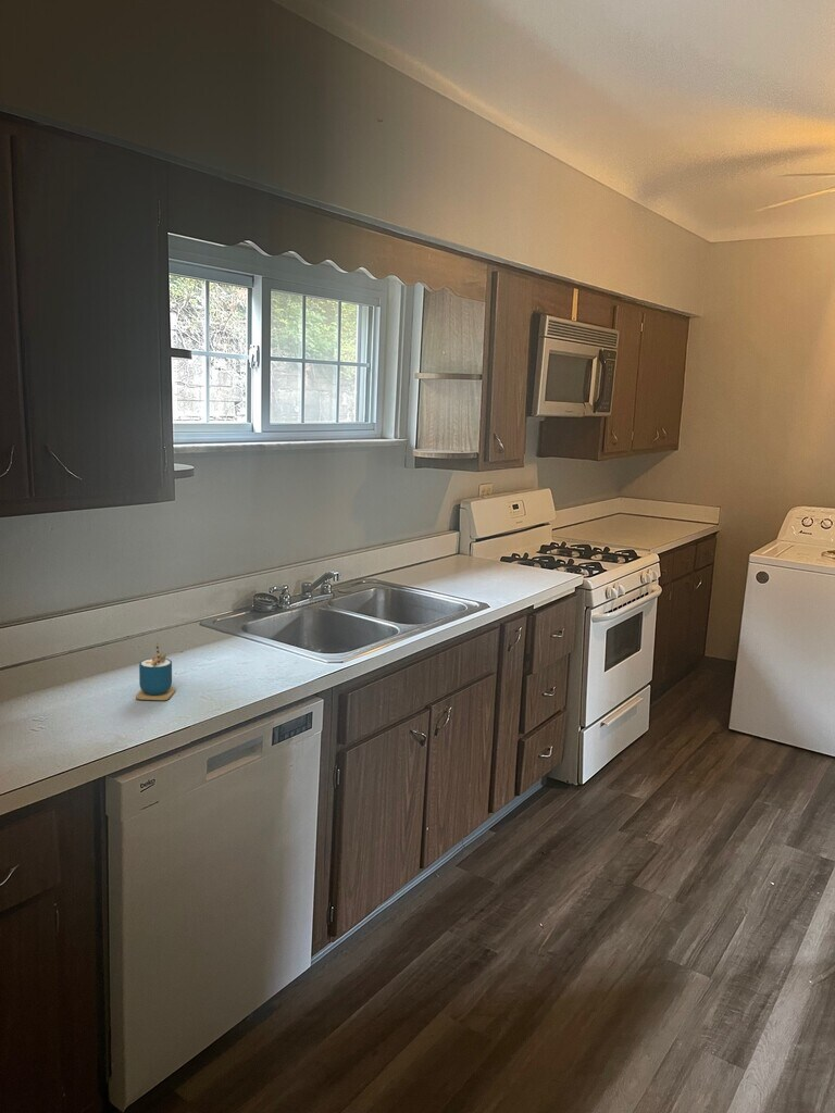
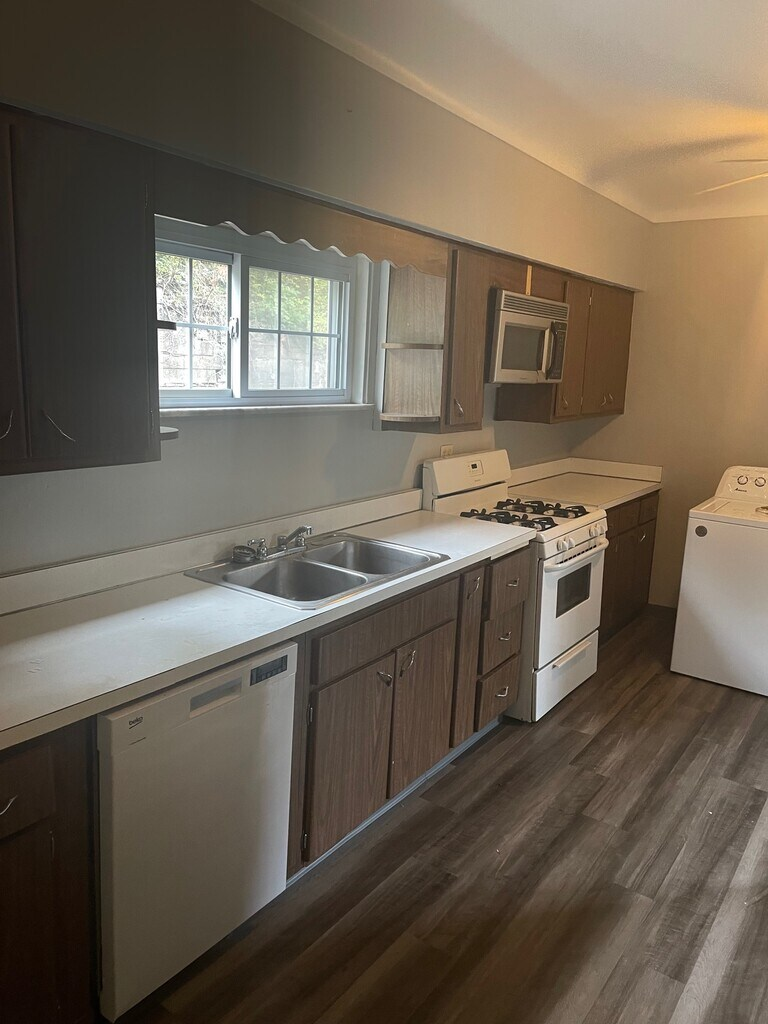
- cup [135,643,176,701]
